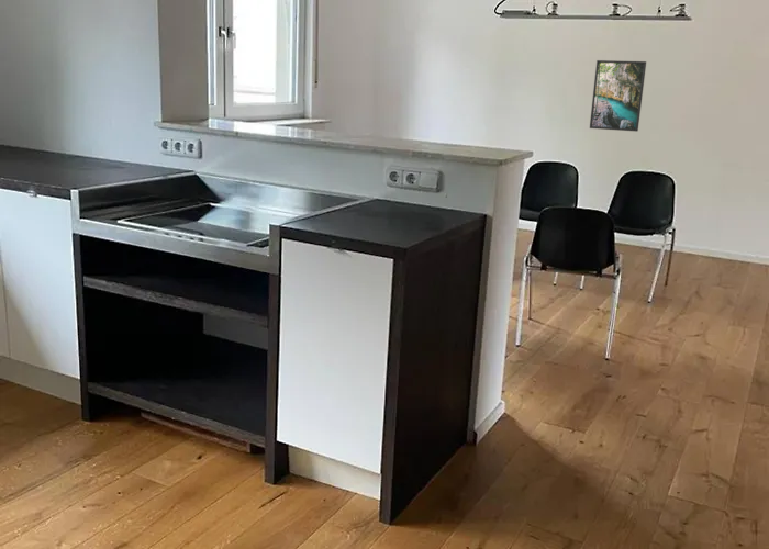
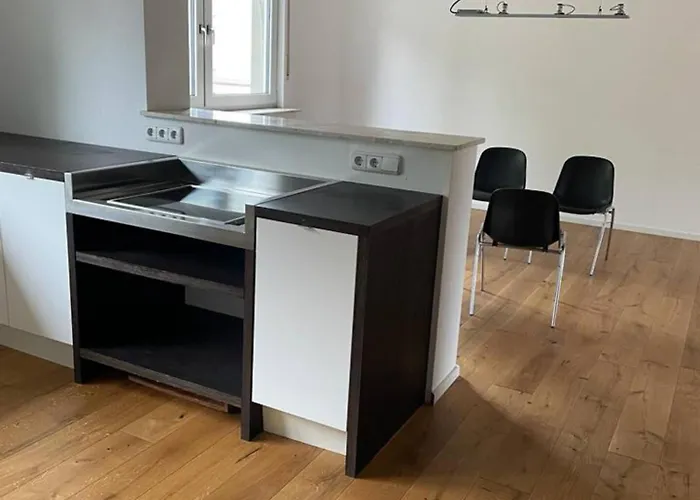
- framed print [589,59,647,133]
